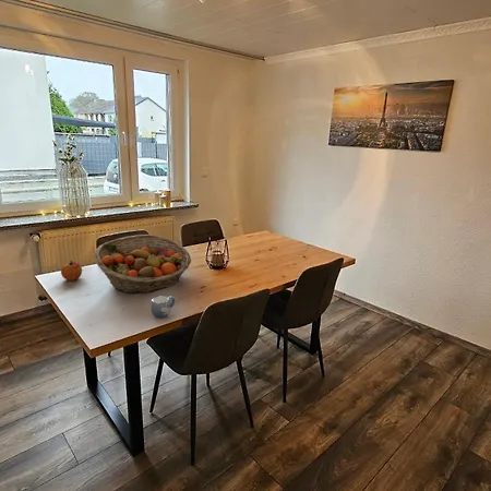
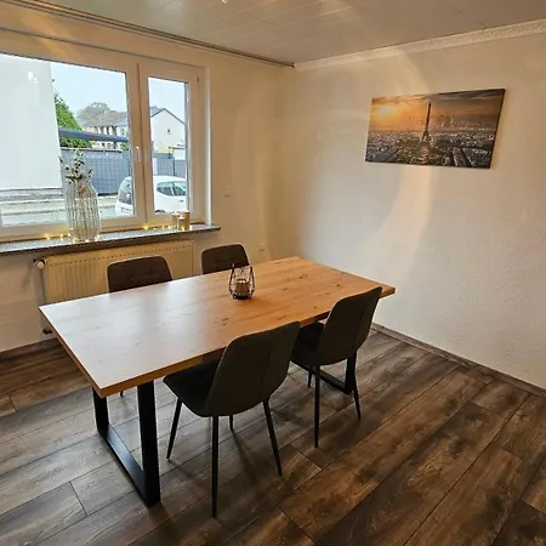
- apple [60,260,83,282]
- mug [149,295,177,319]
- fruit basket [94,233,192,295]
